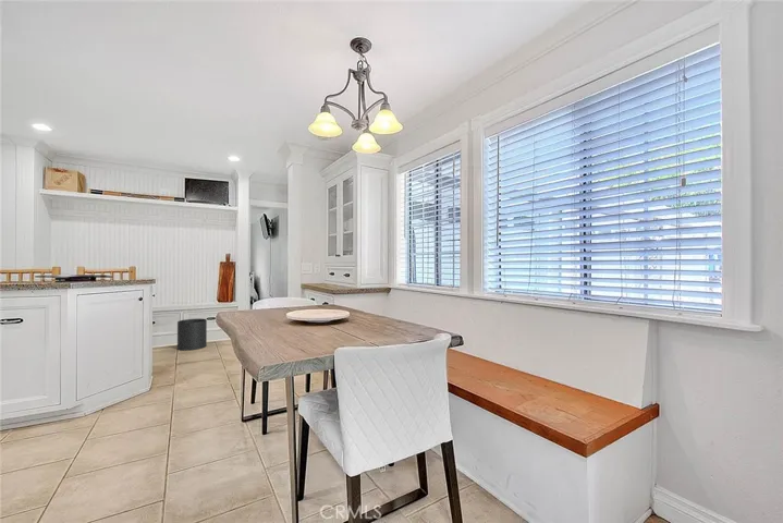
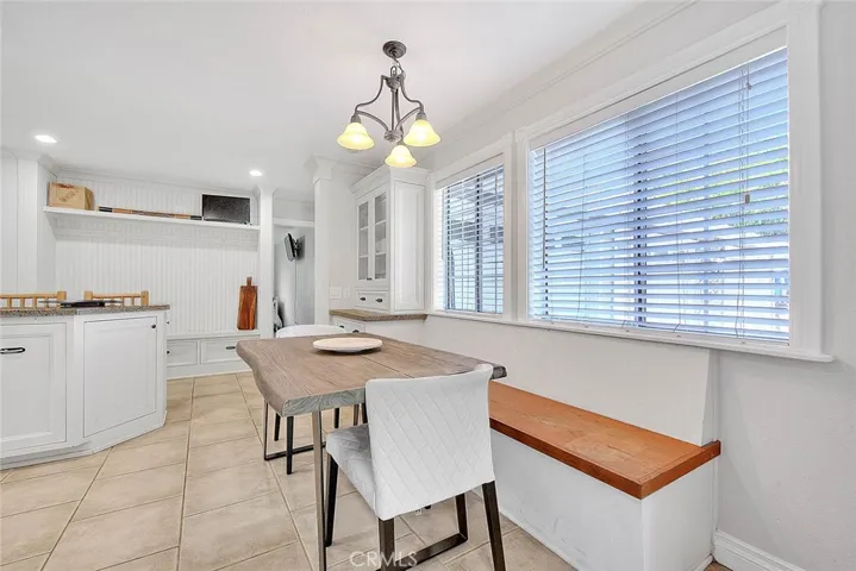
- waste bin [176,318,208,352]
